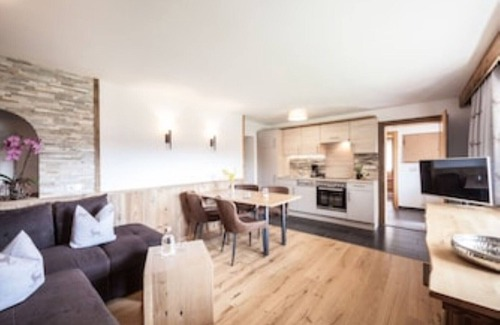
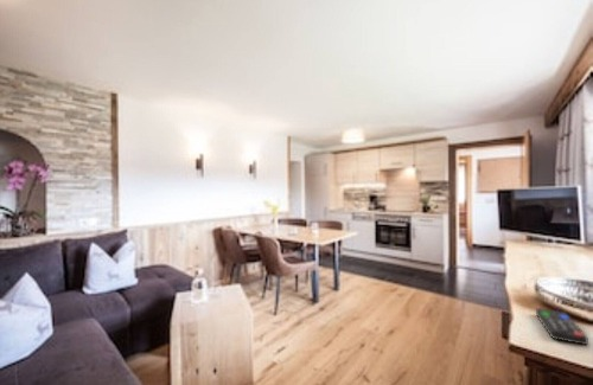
+ remote control [535,307,589,346]
